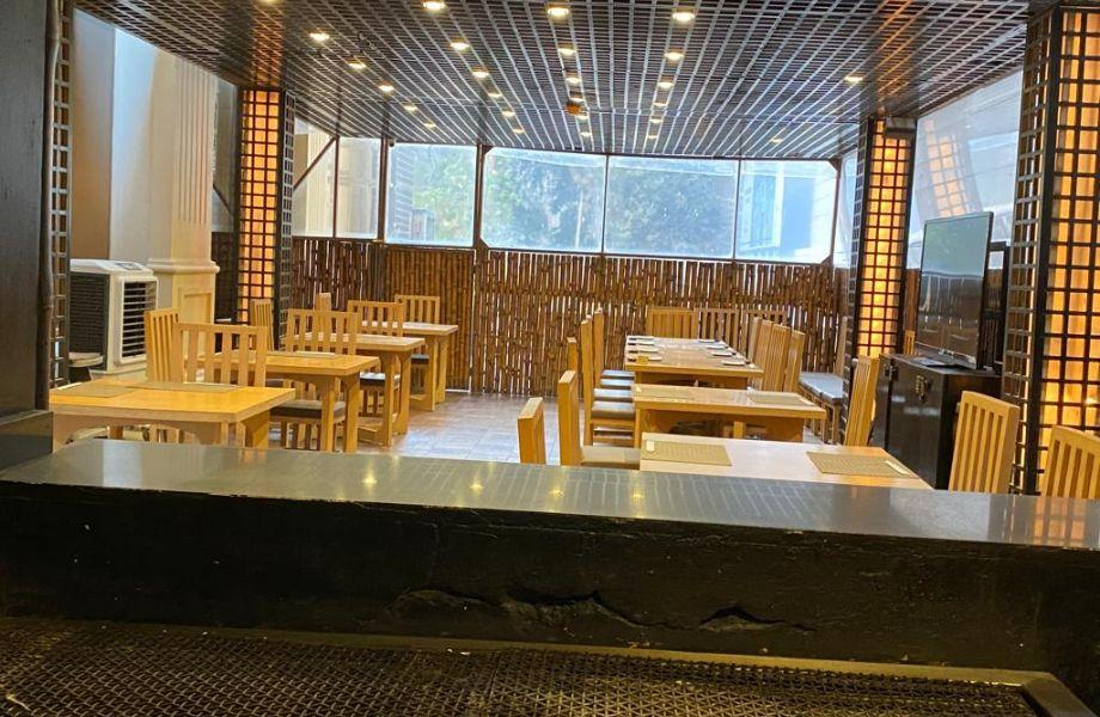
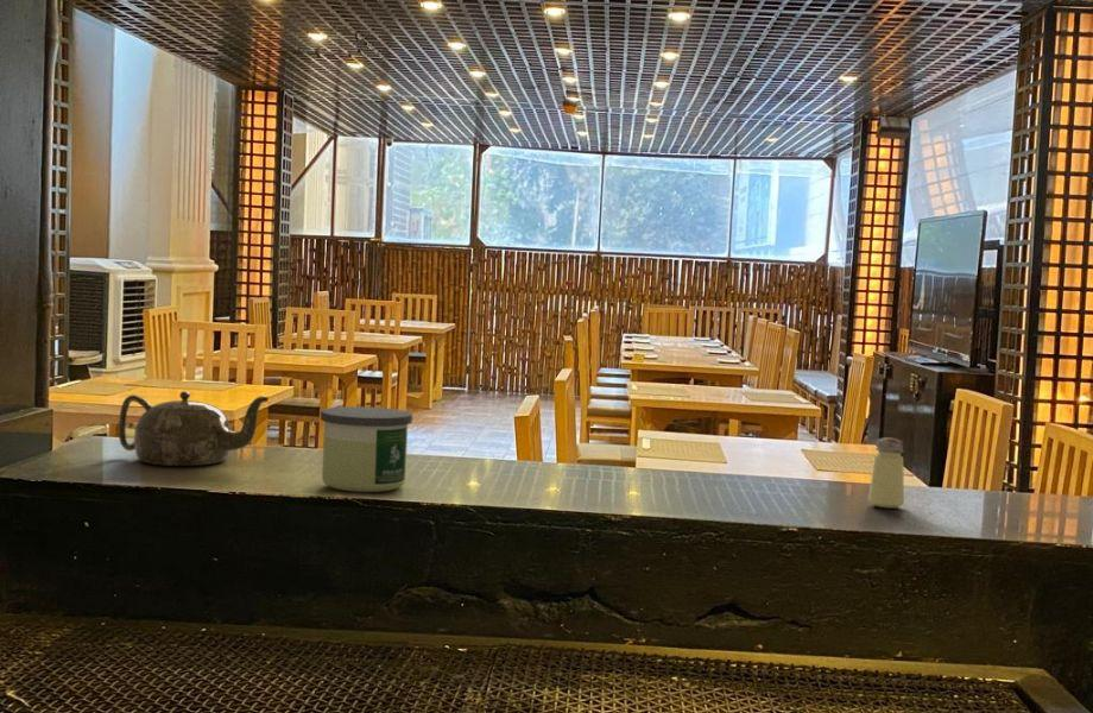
+ teapot [118,390,270,467]
+ candle [320,405,413,493]
+ saltshaker [867,436,905,509]
